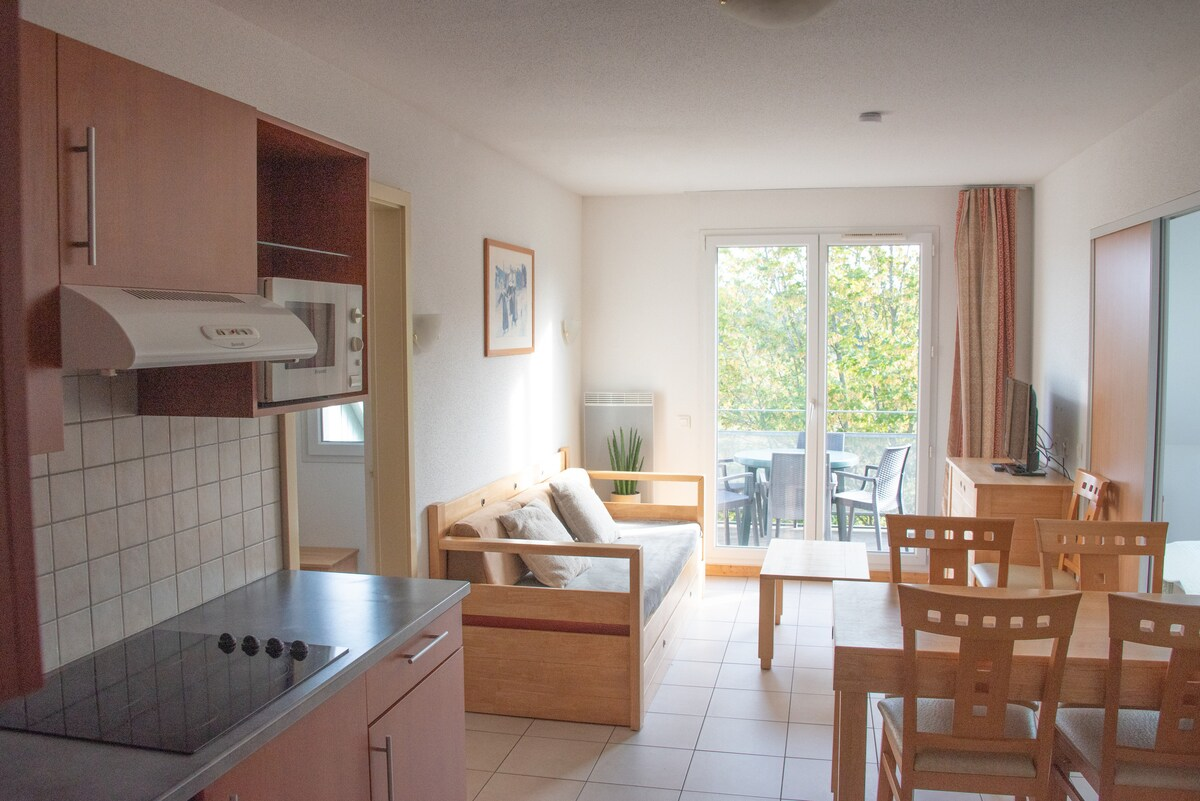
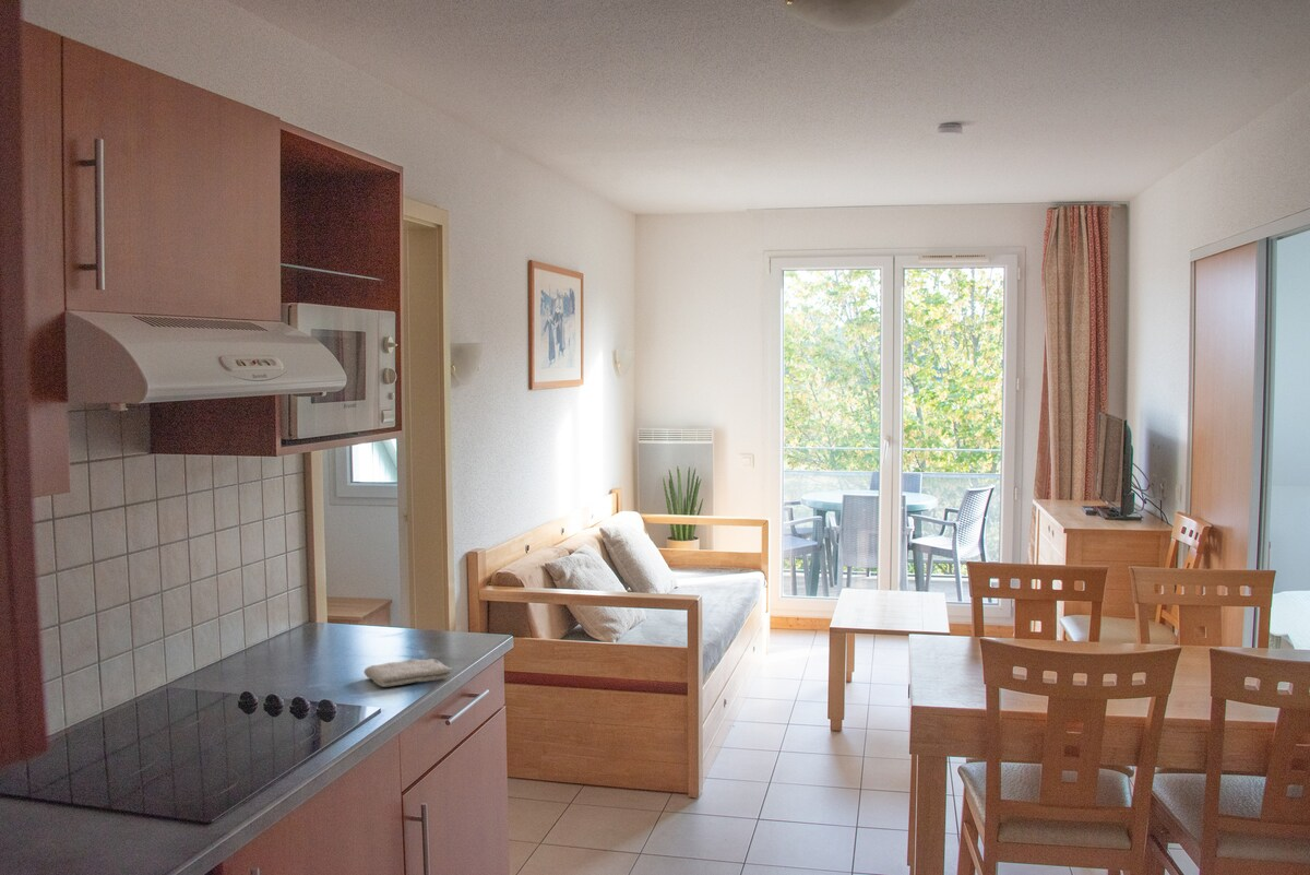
+ washcloth [362,658,452,688]
